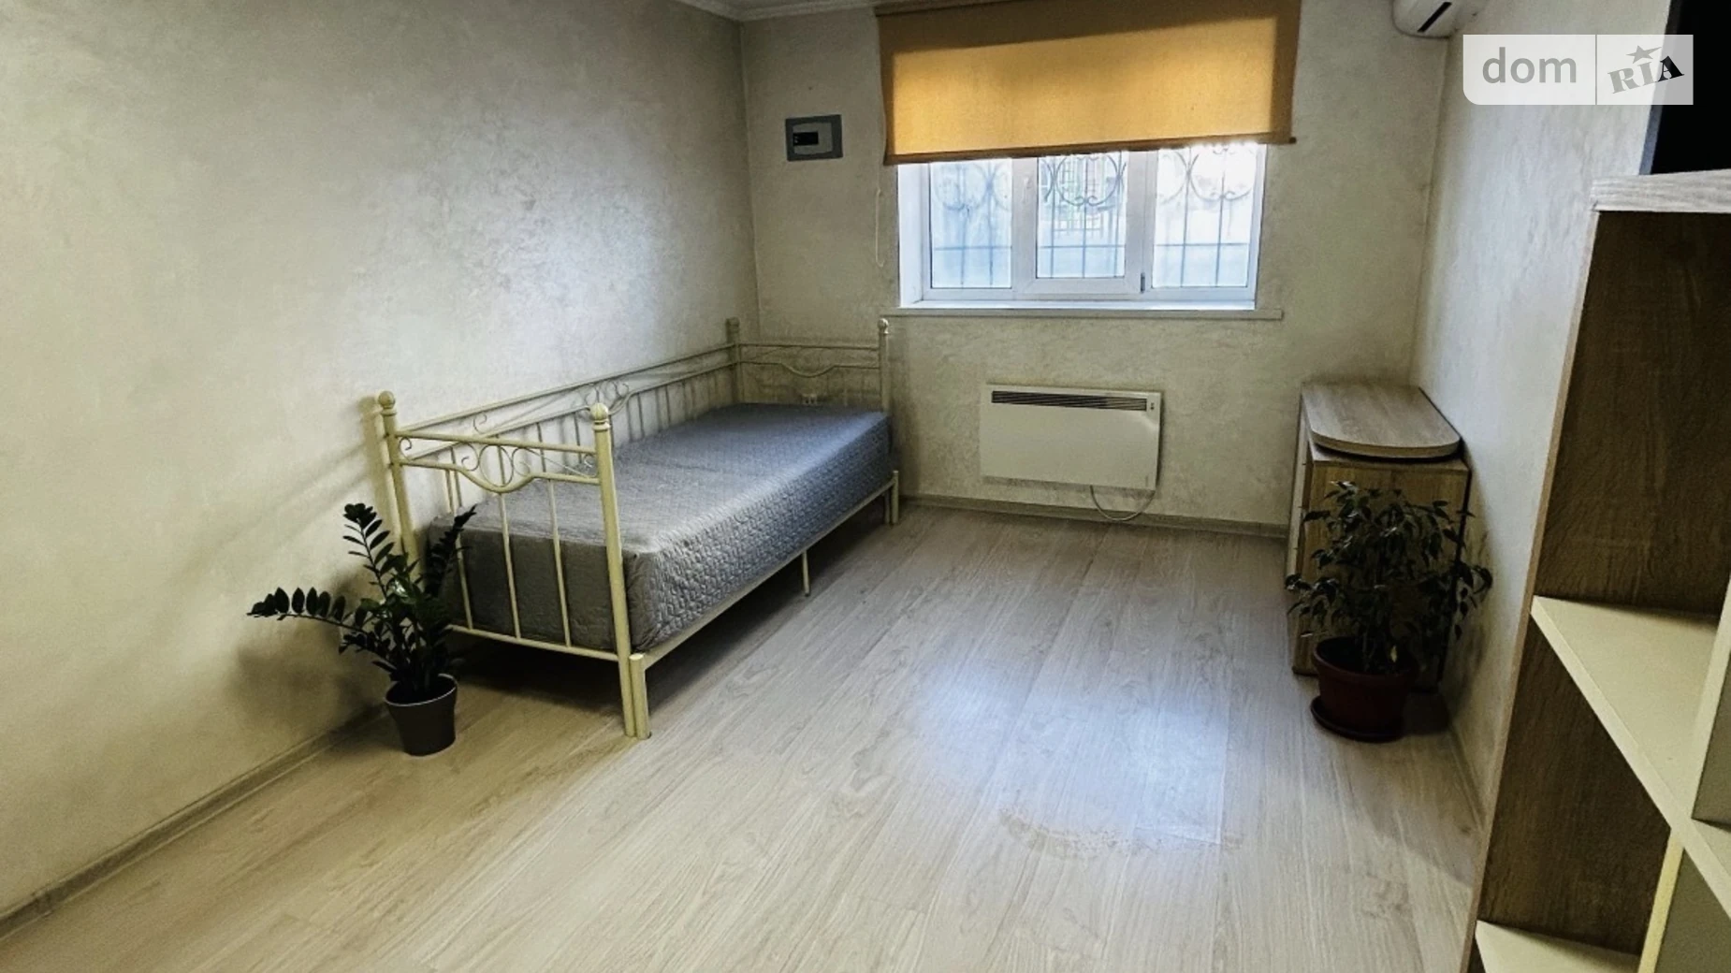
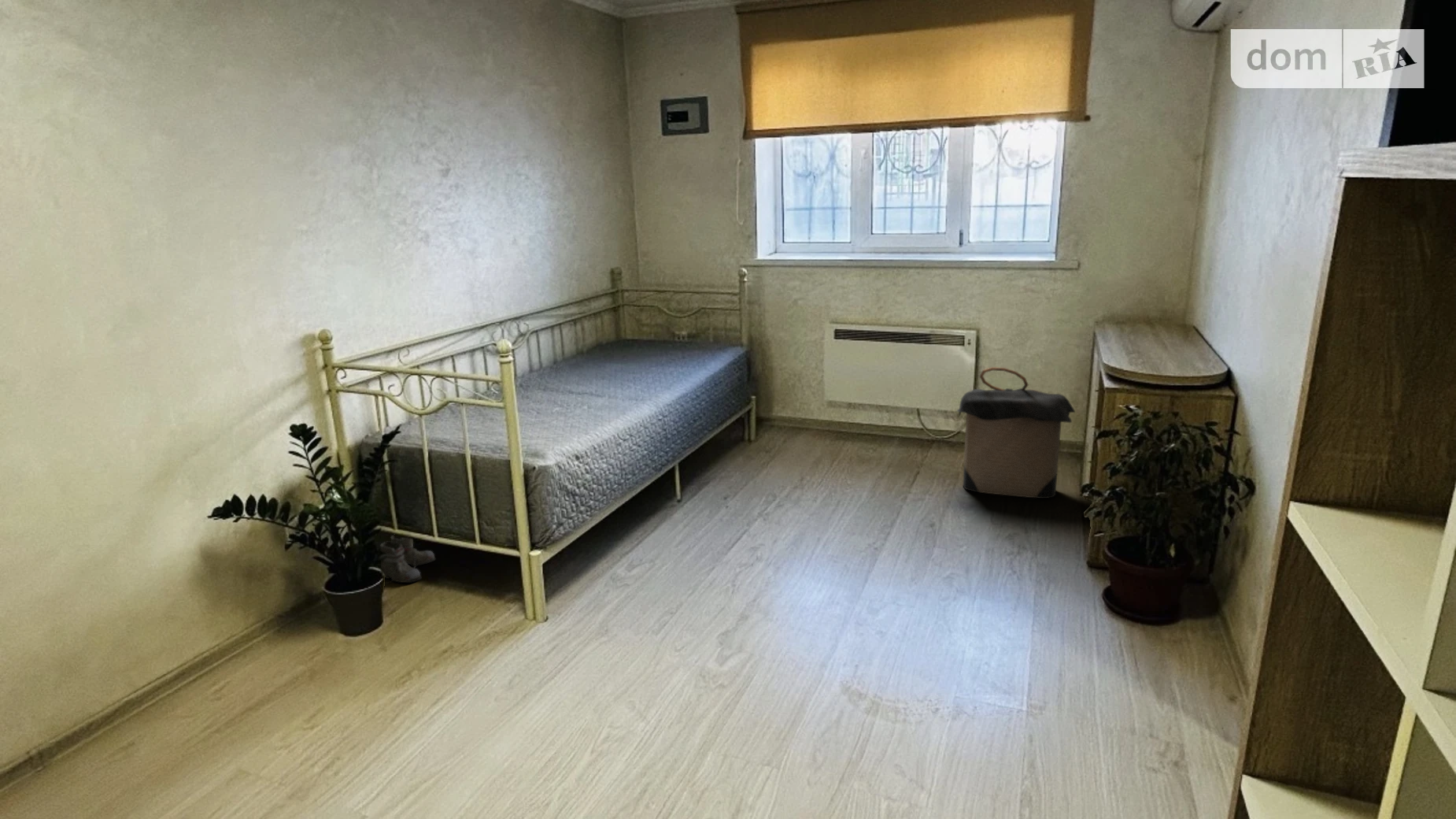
+ boots [380,535,436,585]
+ laundry hamper [955,366,1076,499]
